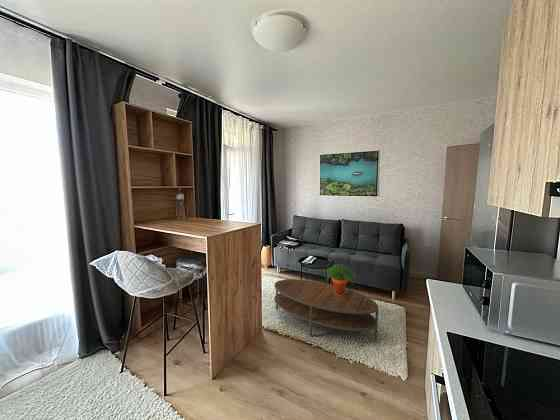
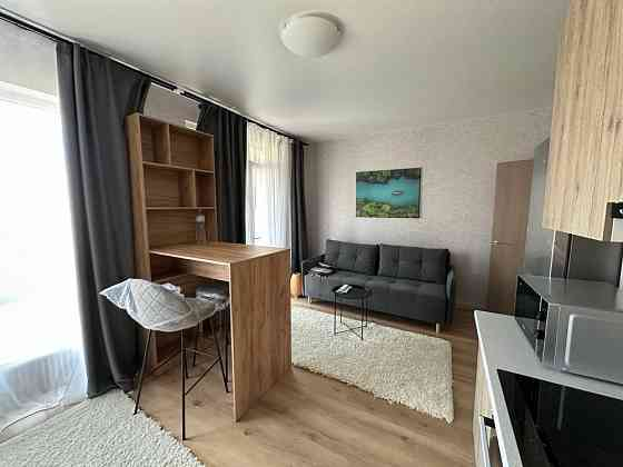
- potted plant [321,262,357,296]
- coffee table [273,278,379,342]
